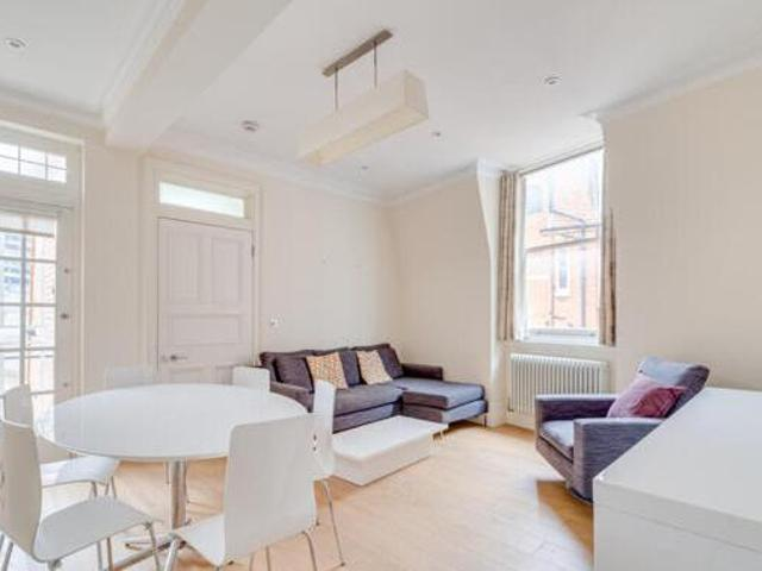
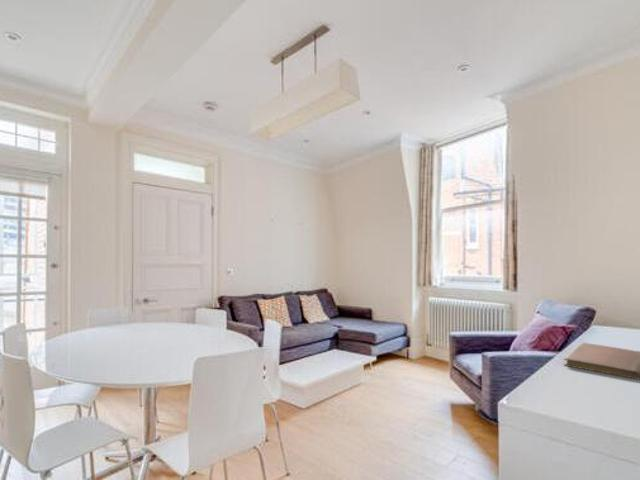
+ notebook [563,342,640,381]
